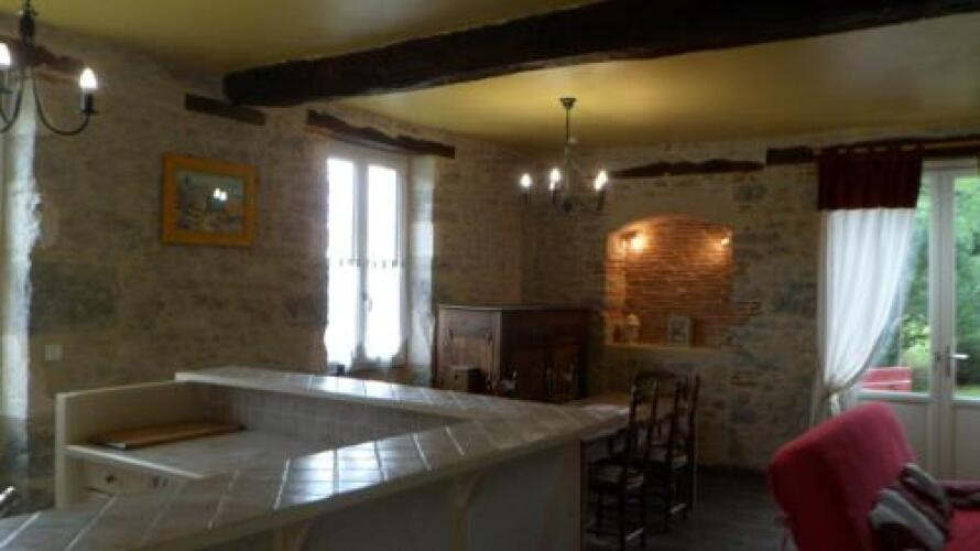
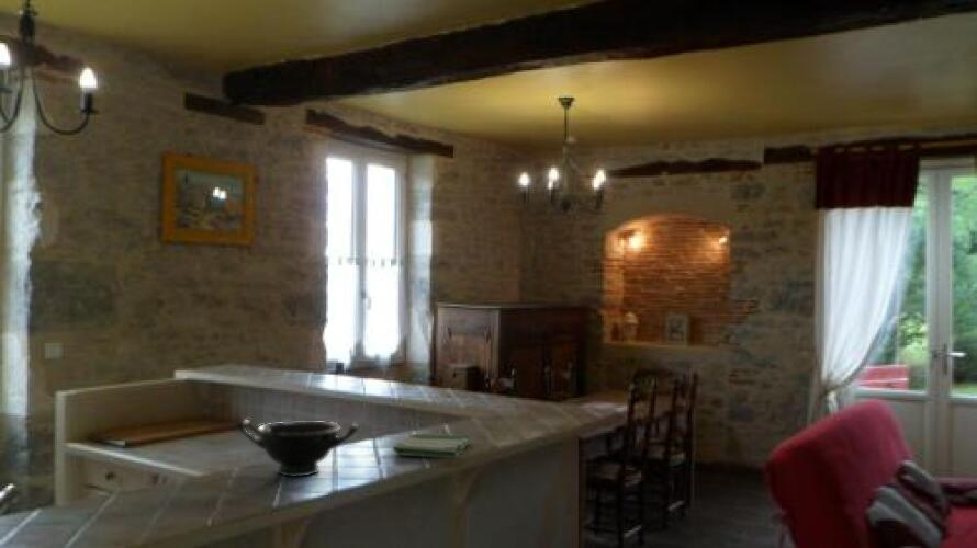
+ dish towel [392,433,473,459]
+ bowl [238,419,360,478]
